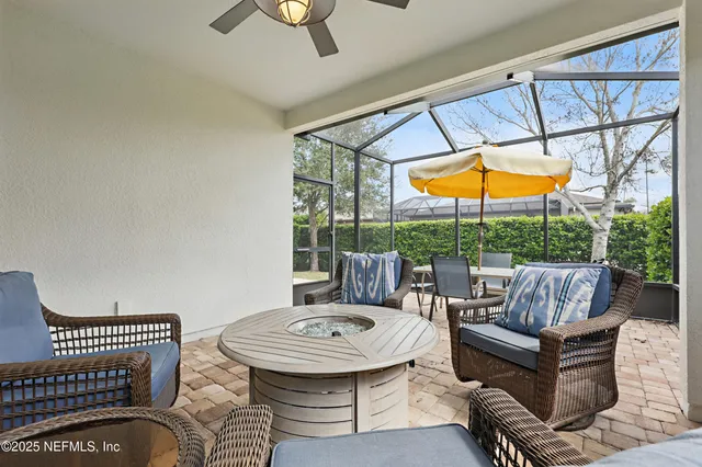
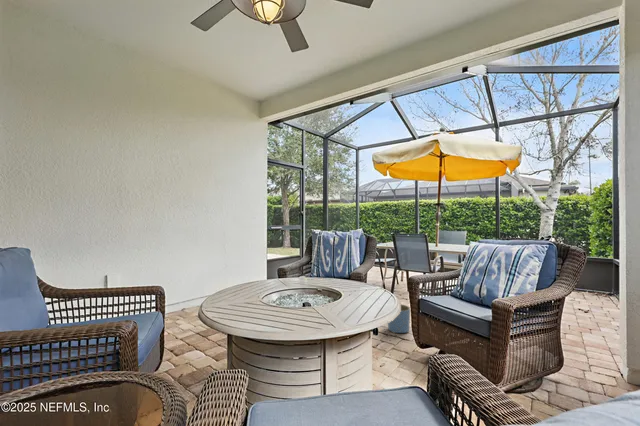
+ planter [387,304,411,334]
